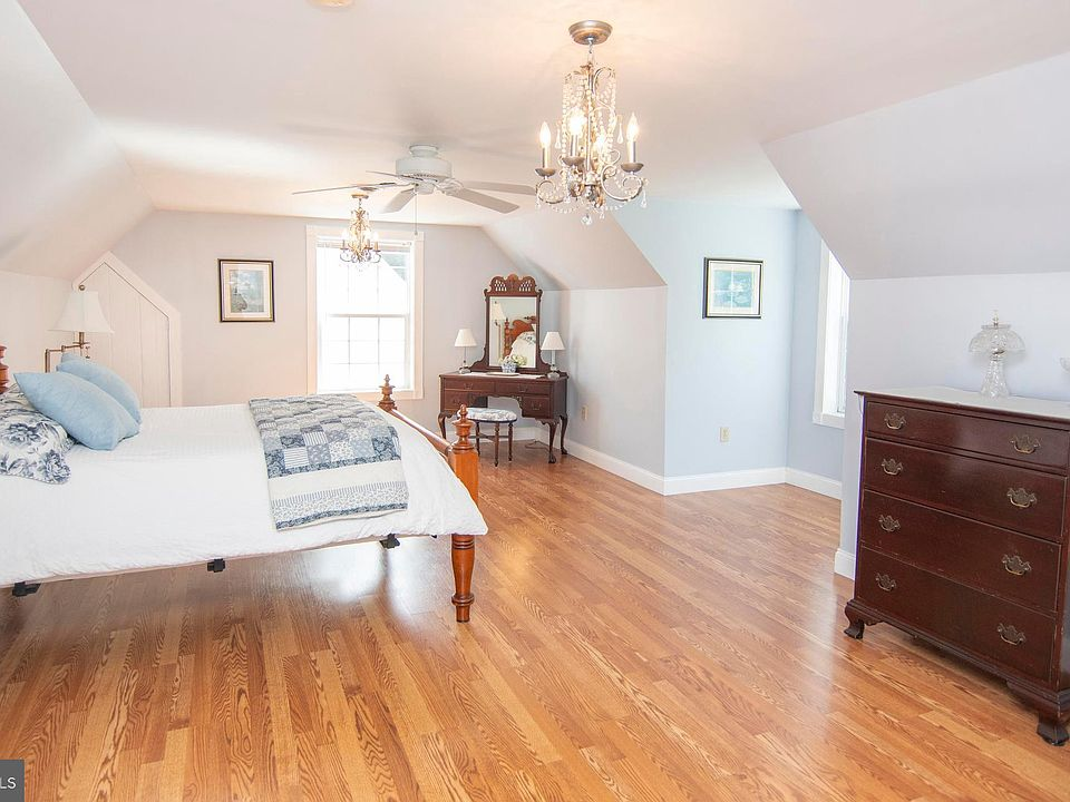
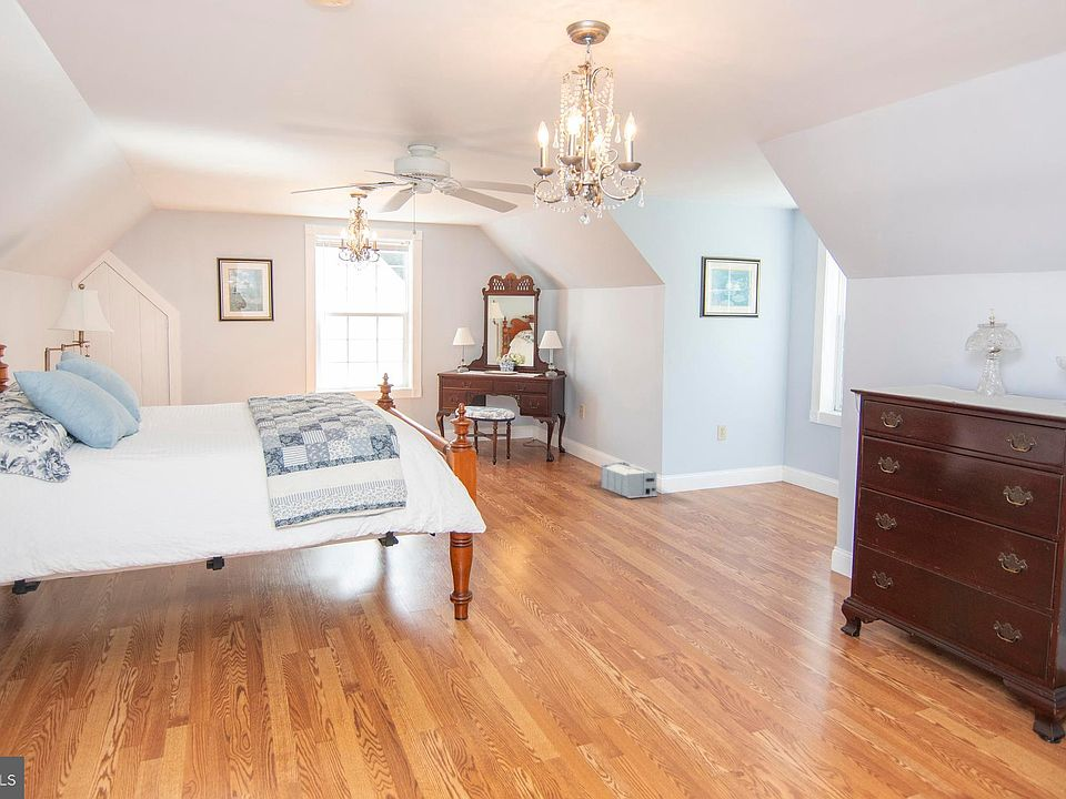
+ storage bin [600,462,660,499]
